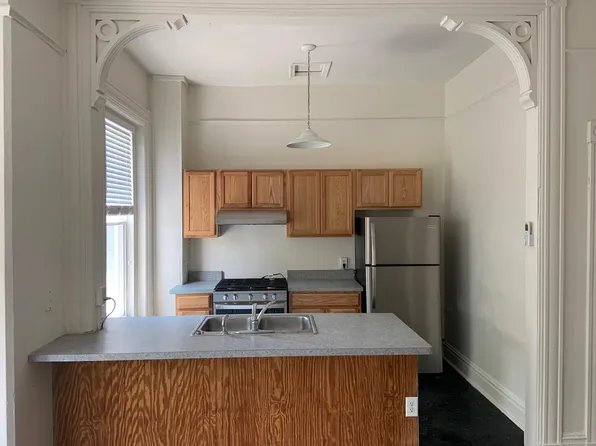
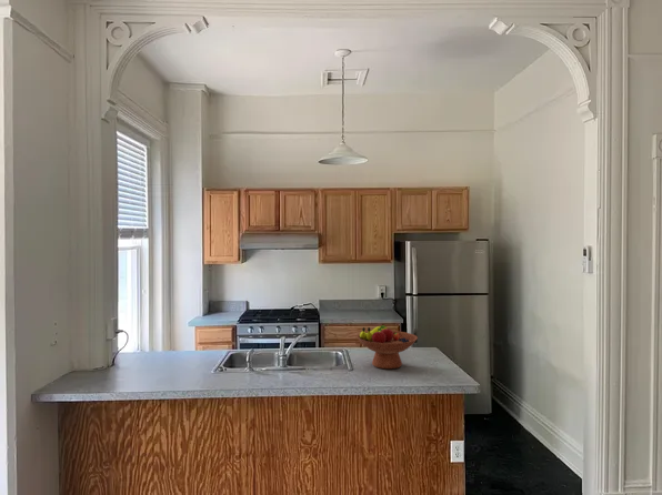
+ fruit bowl [357,324,419,370]
